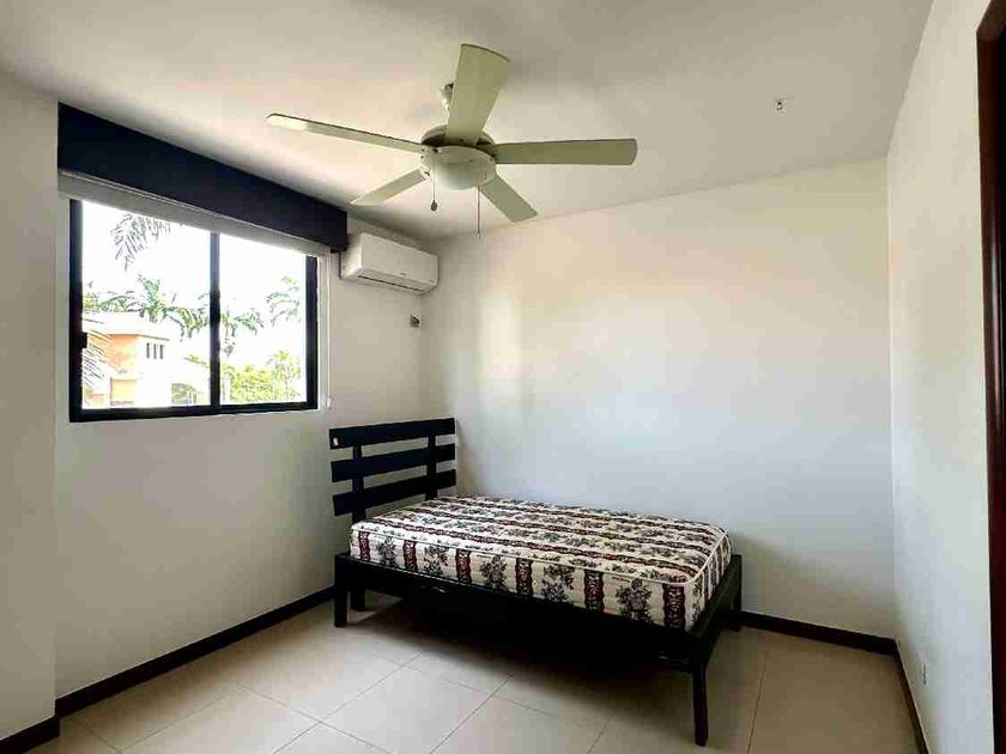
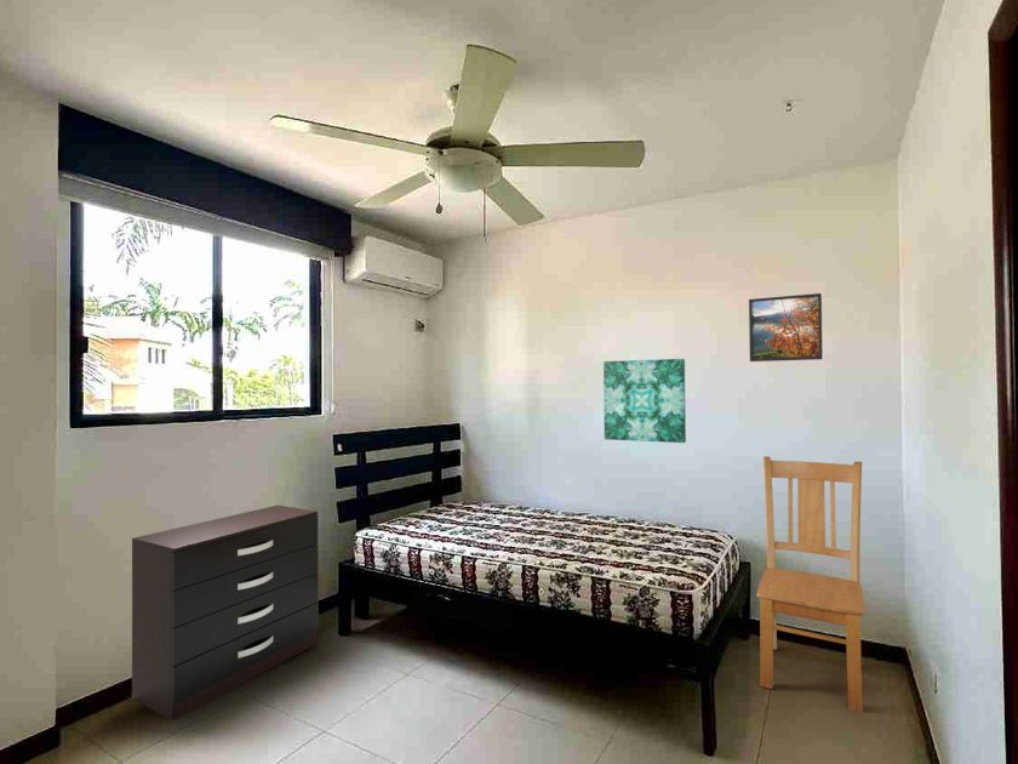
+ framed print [748,292,824,363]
+ wall art [602,358,687,444]
+ chair [756,455,865,713]
+ dresser [131,504,320,722]
